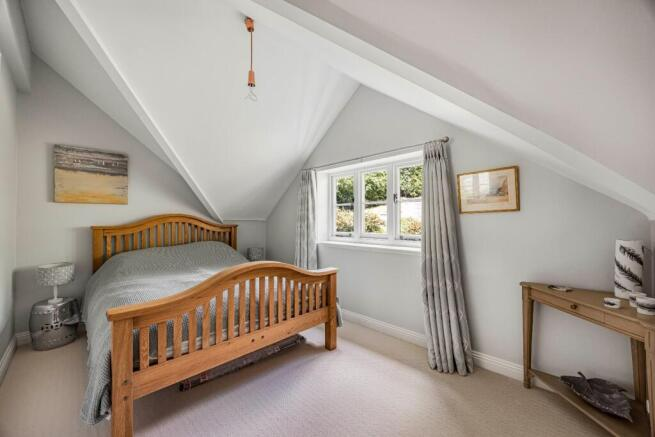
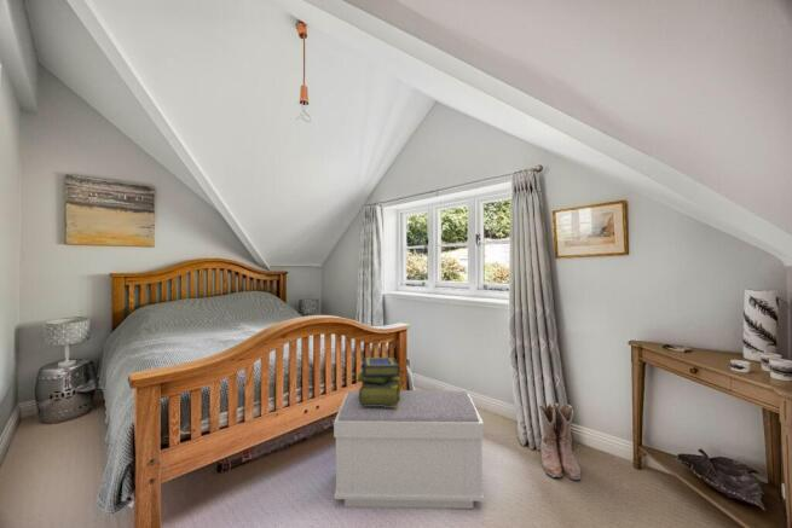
+ bench [333,389,485,510]
+ boots [538,402,583,481]
+ stack of books [354,356,401,407]
